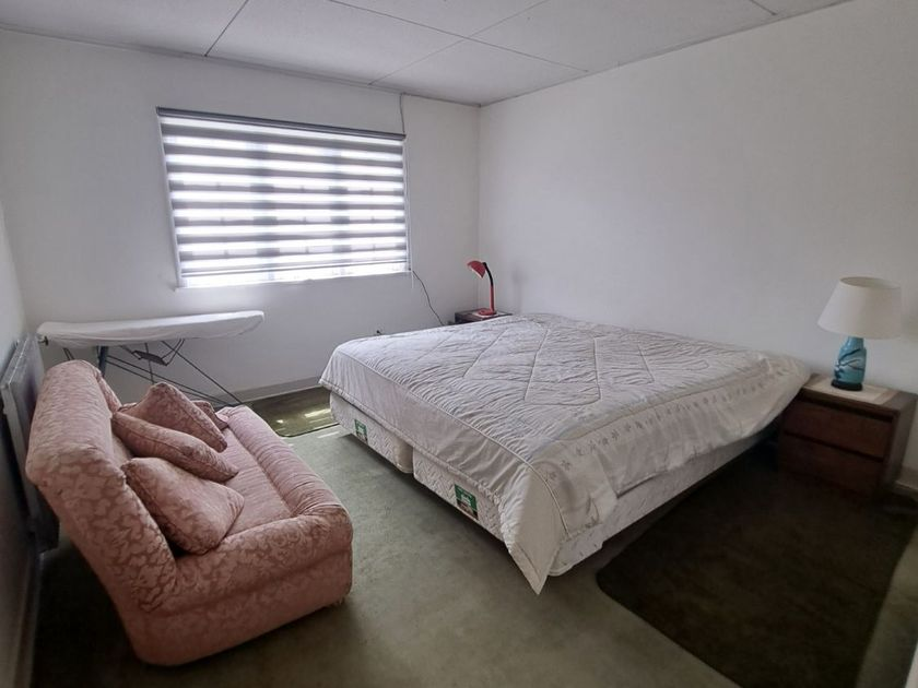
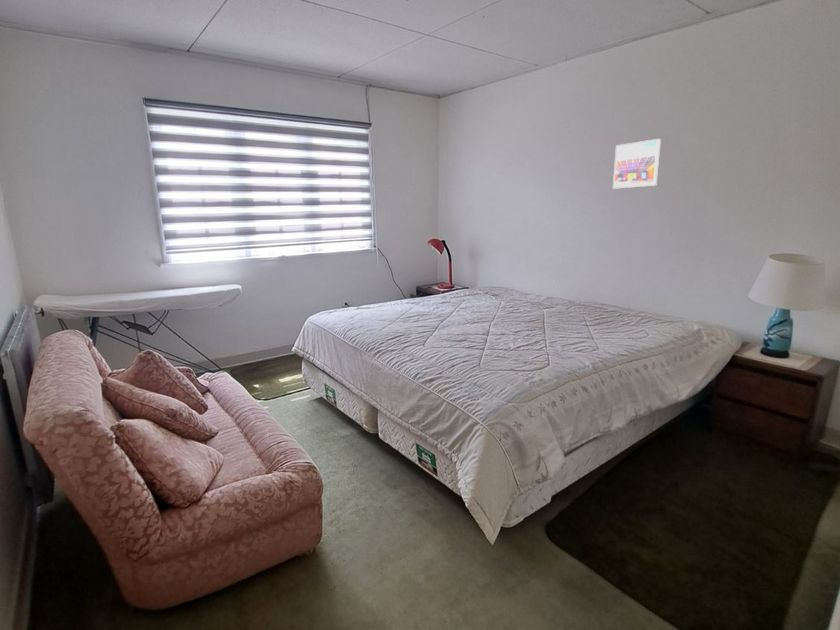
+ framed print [612,138,662,190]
